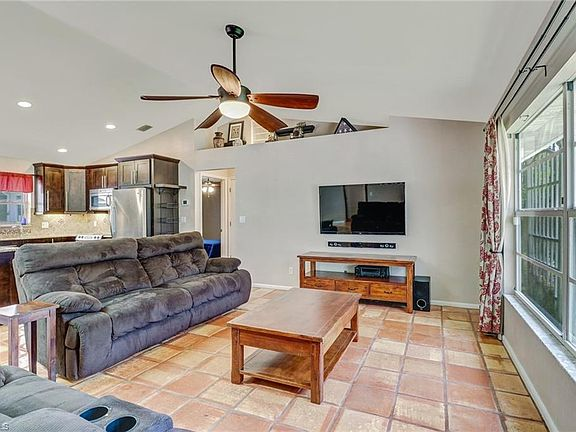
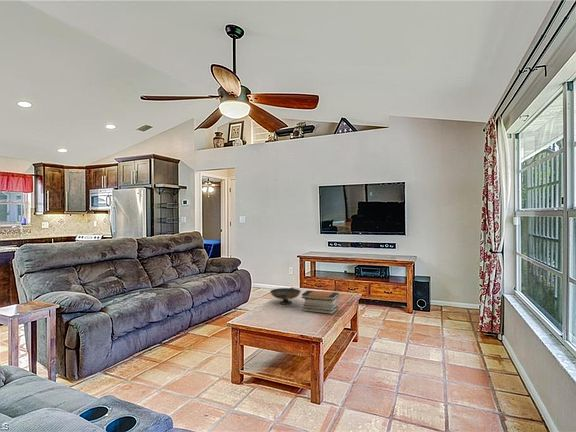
+ book stack [300,290,339,315]
+ decorative bowl [269,286,302,306]
